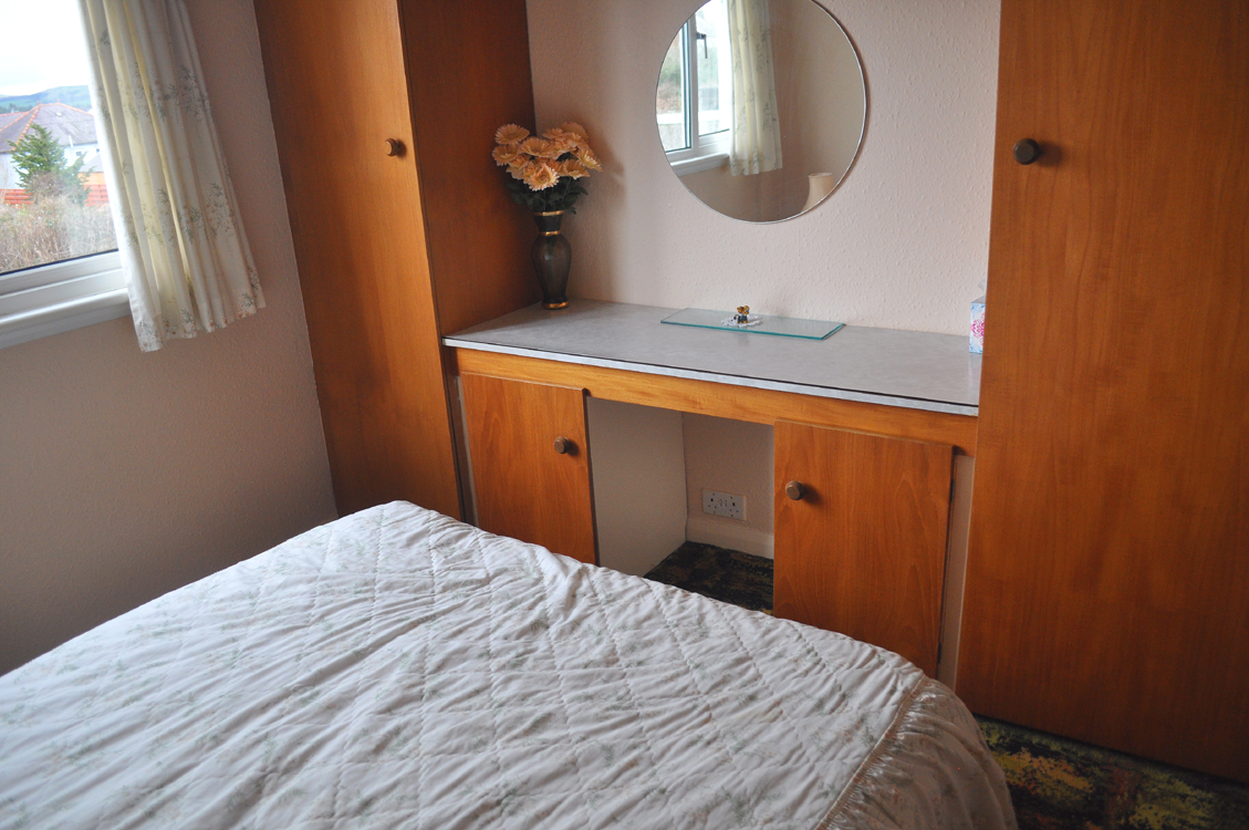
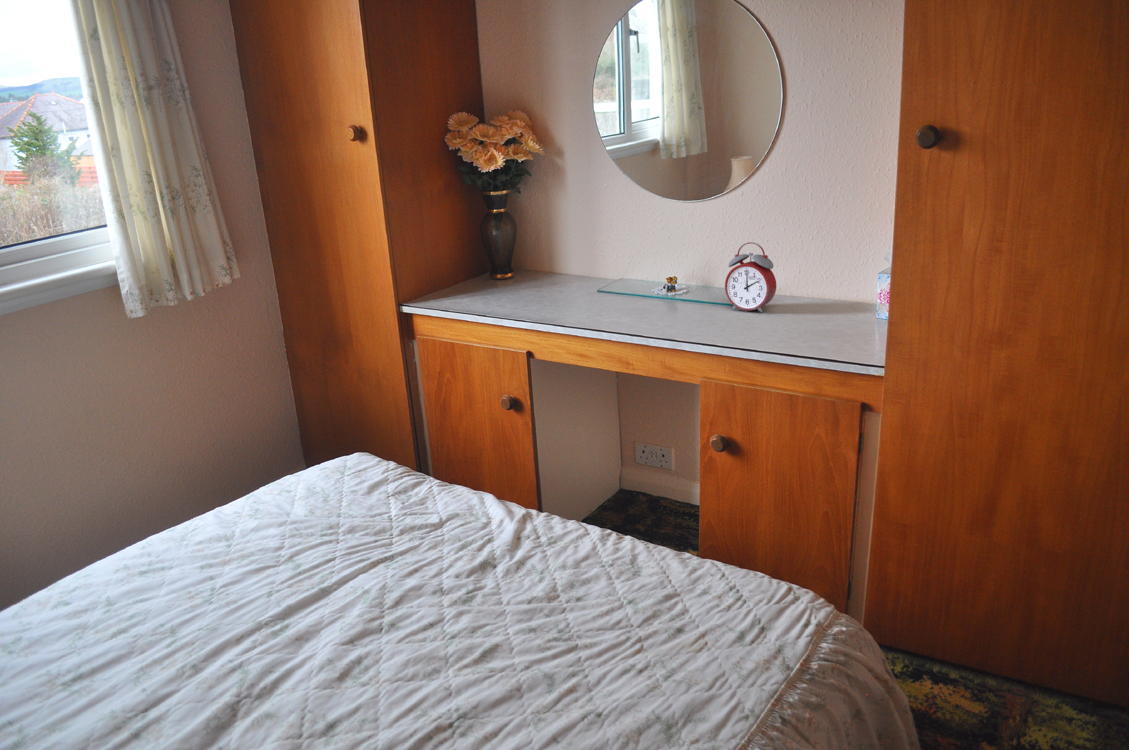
+ alarm clock [724,241,777,313]
